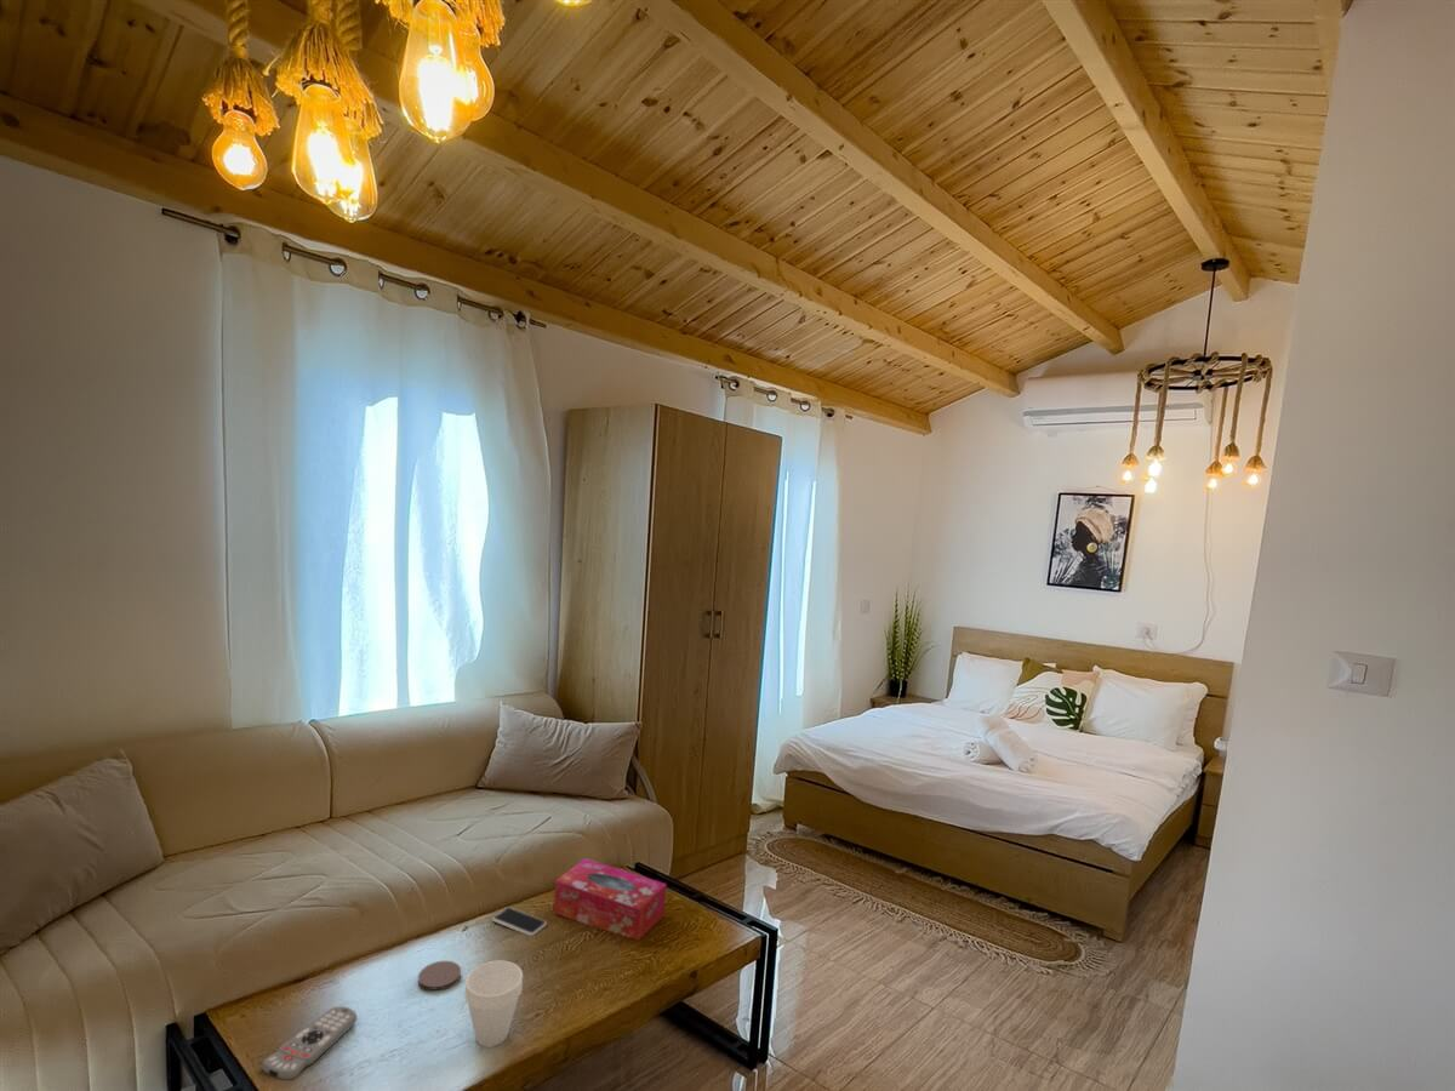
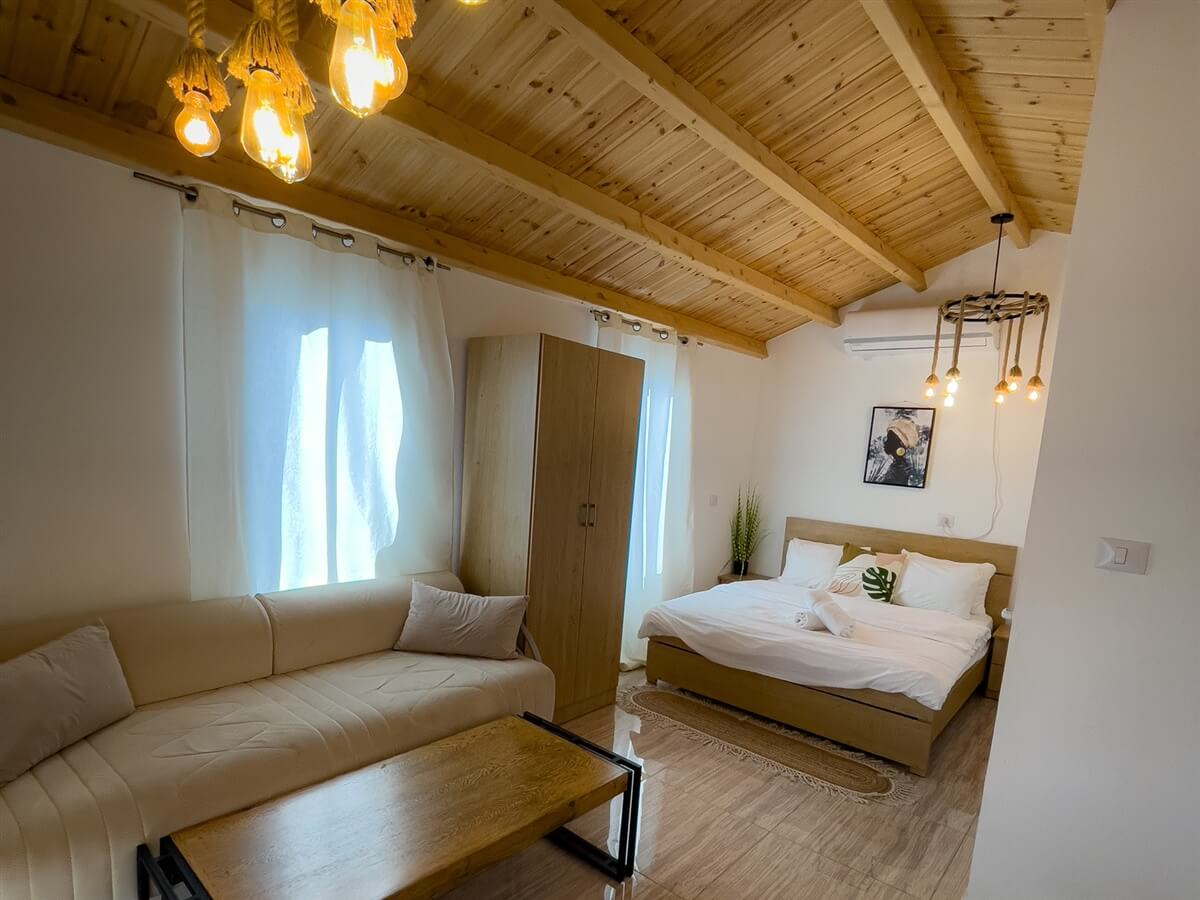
- smartphone [491,906,548,937]
- cup [463,959,524,1049]
- tissue box [553,857,668,941]
- coaster [417,960,462,992]
- remote control [261,1005,358,1081]
